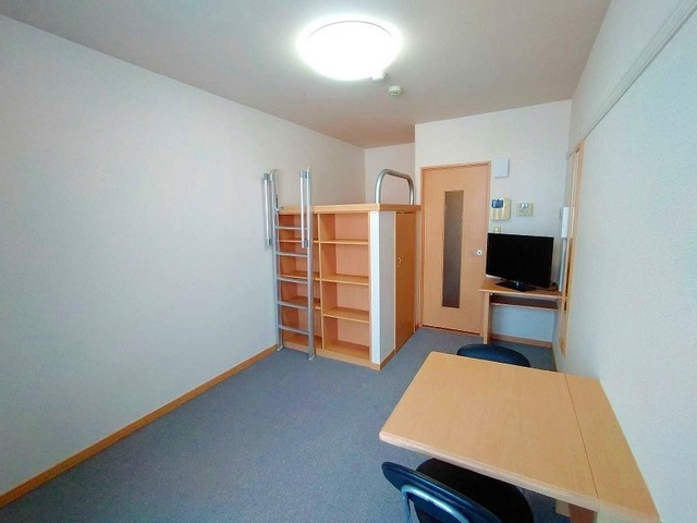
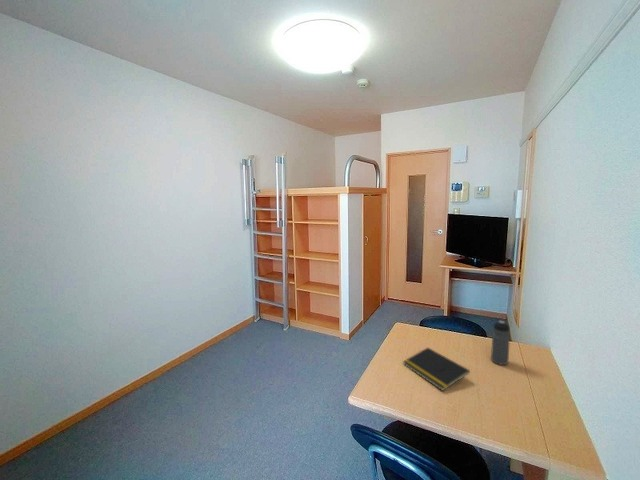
+ notepad [402,347,471,392]
+ water bottle [490,320,511,366]
